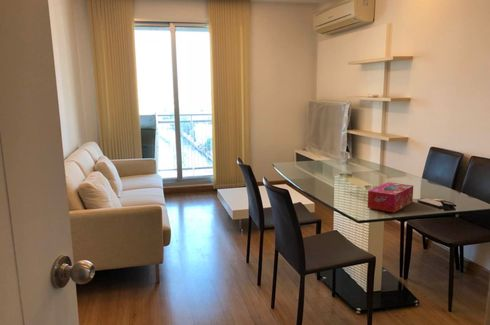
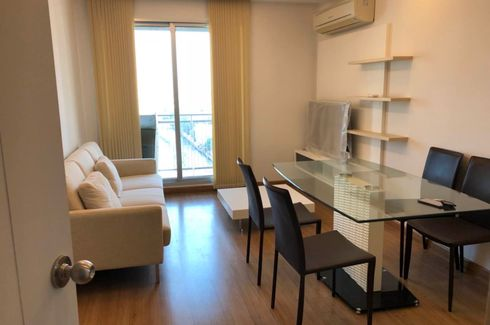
- tissue box [367,181,414,214]
